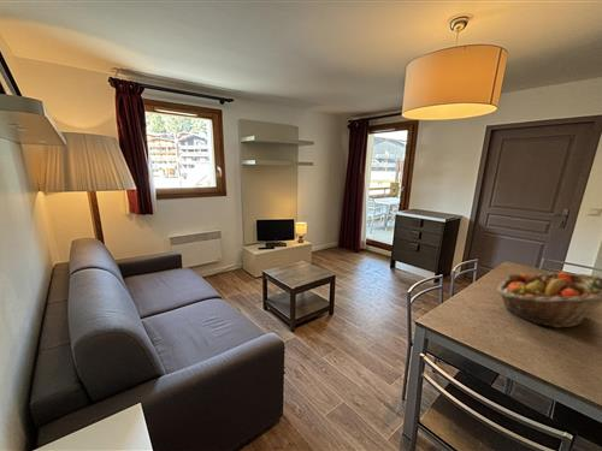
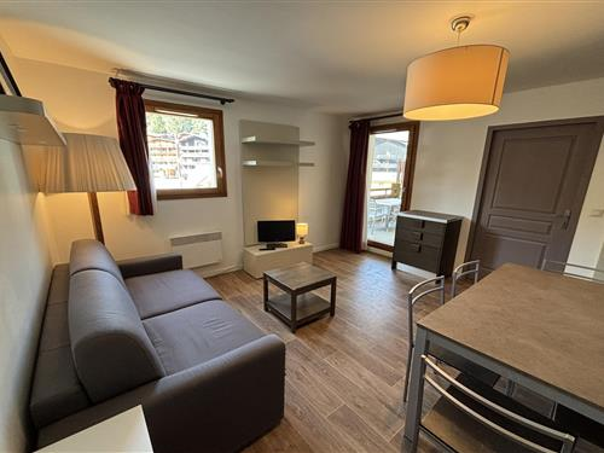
- fruit basket [495,271,602,328]
